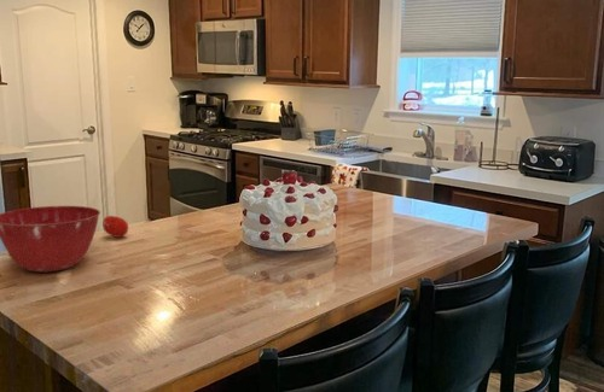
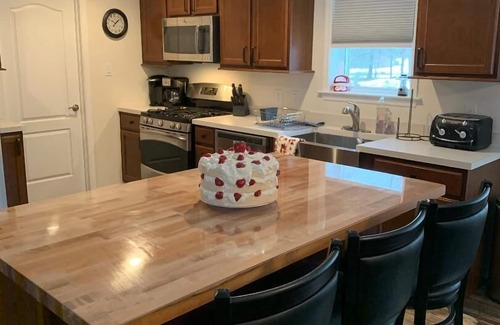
- mixing bowl [0,205,101,273]
- fruit [101,215,129,239]
